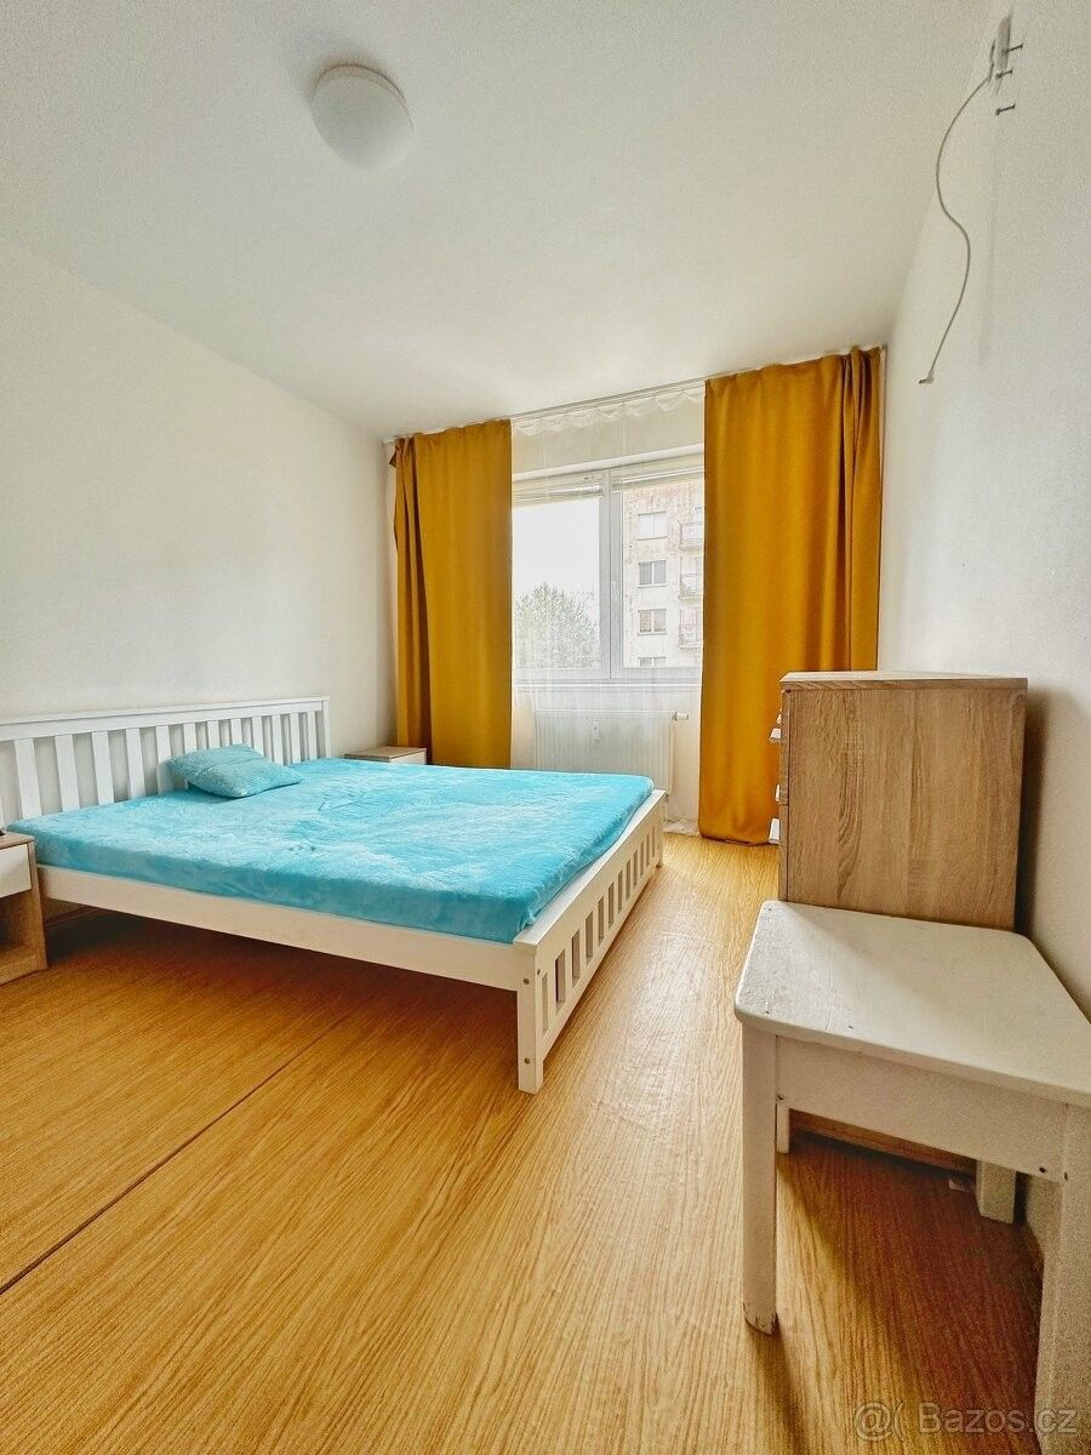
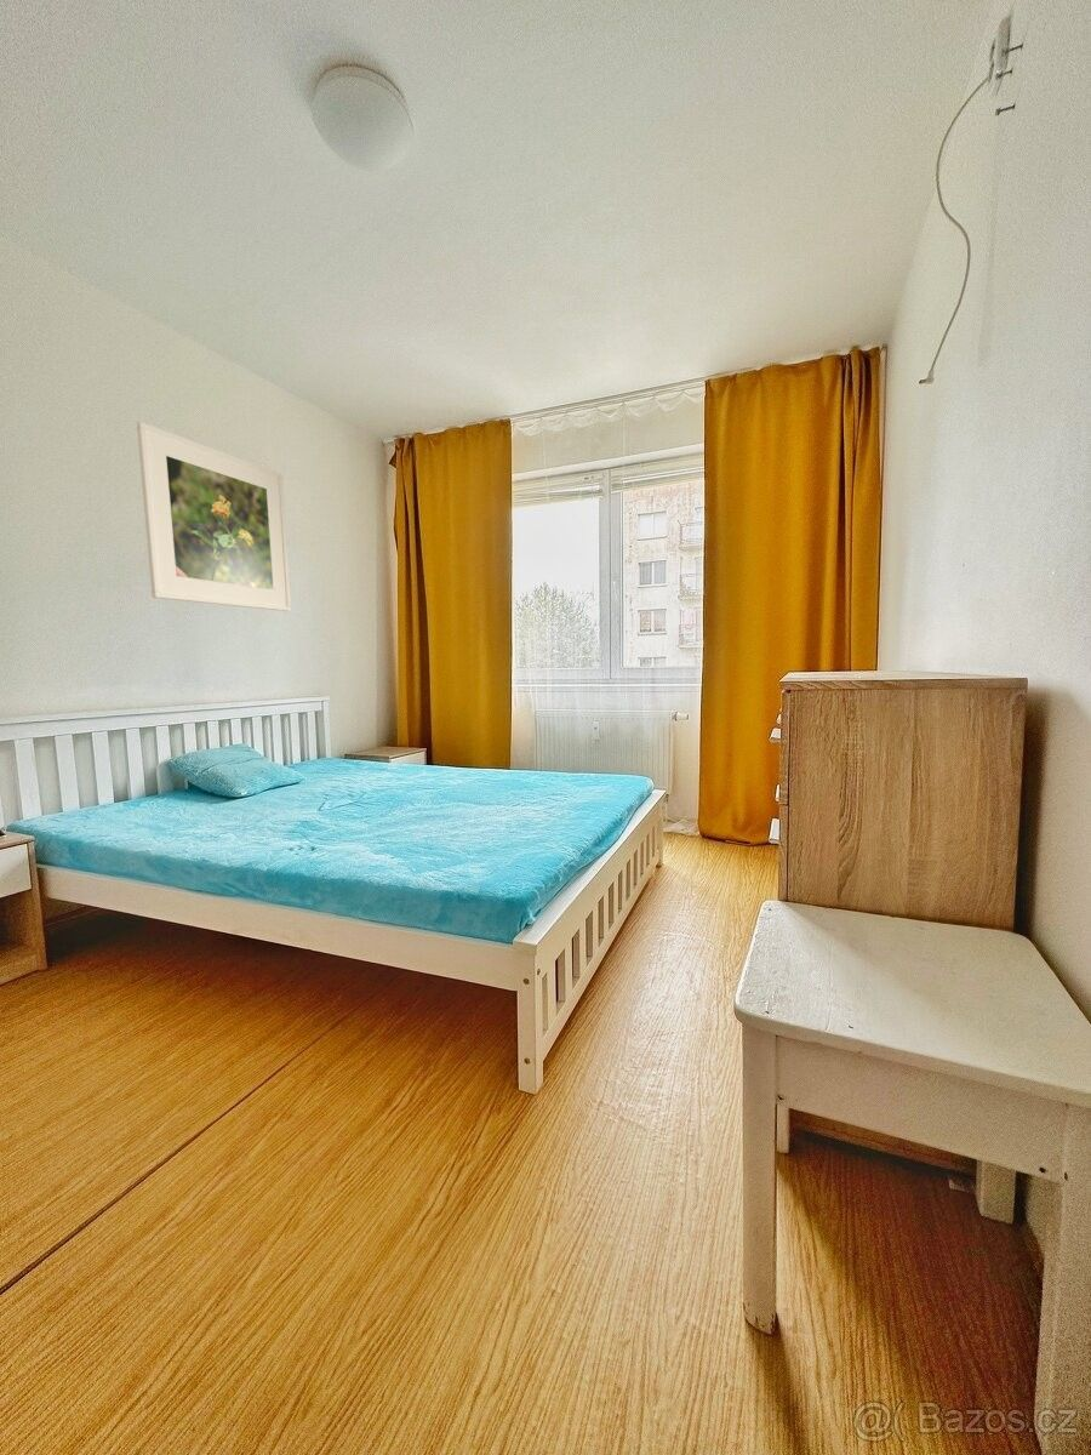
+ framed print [136,421,292,612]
